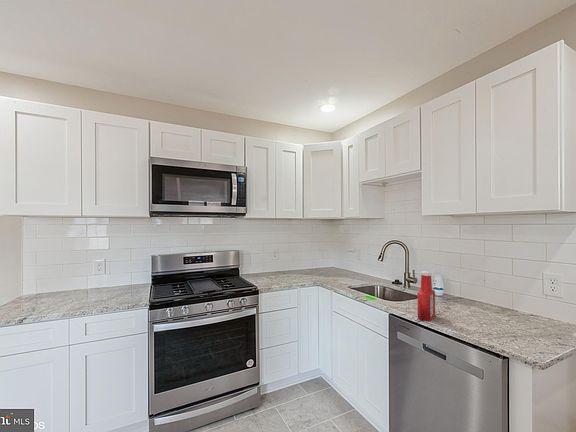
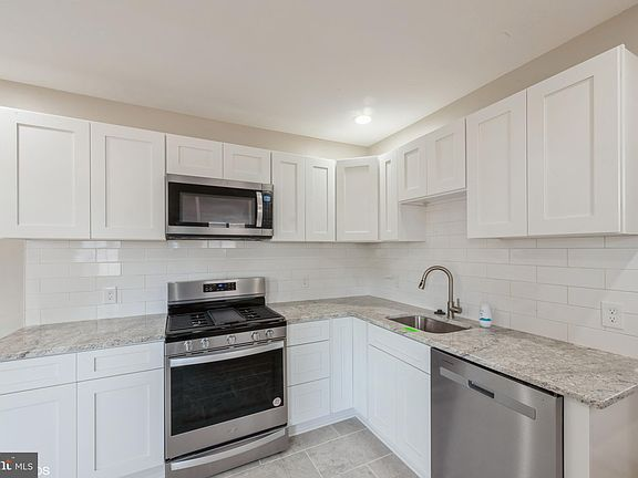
- soap bottle [416,270,436,322]
